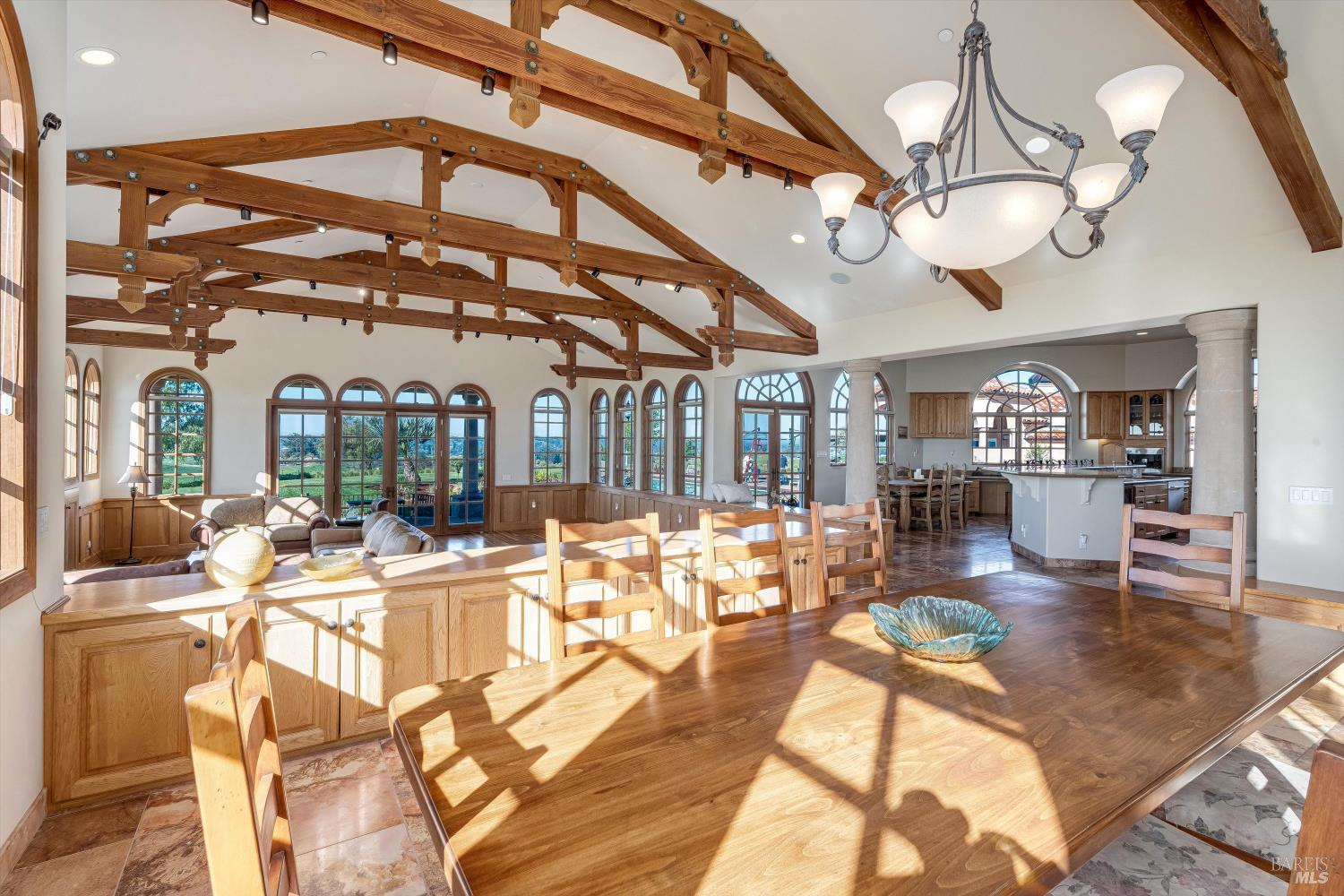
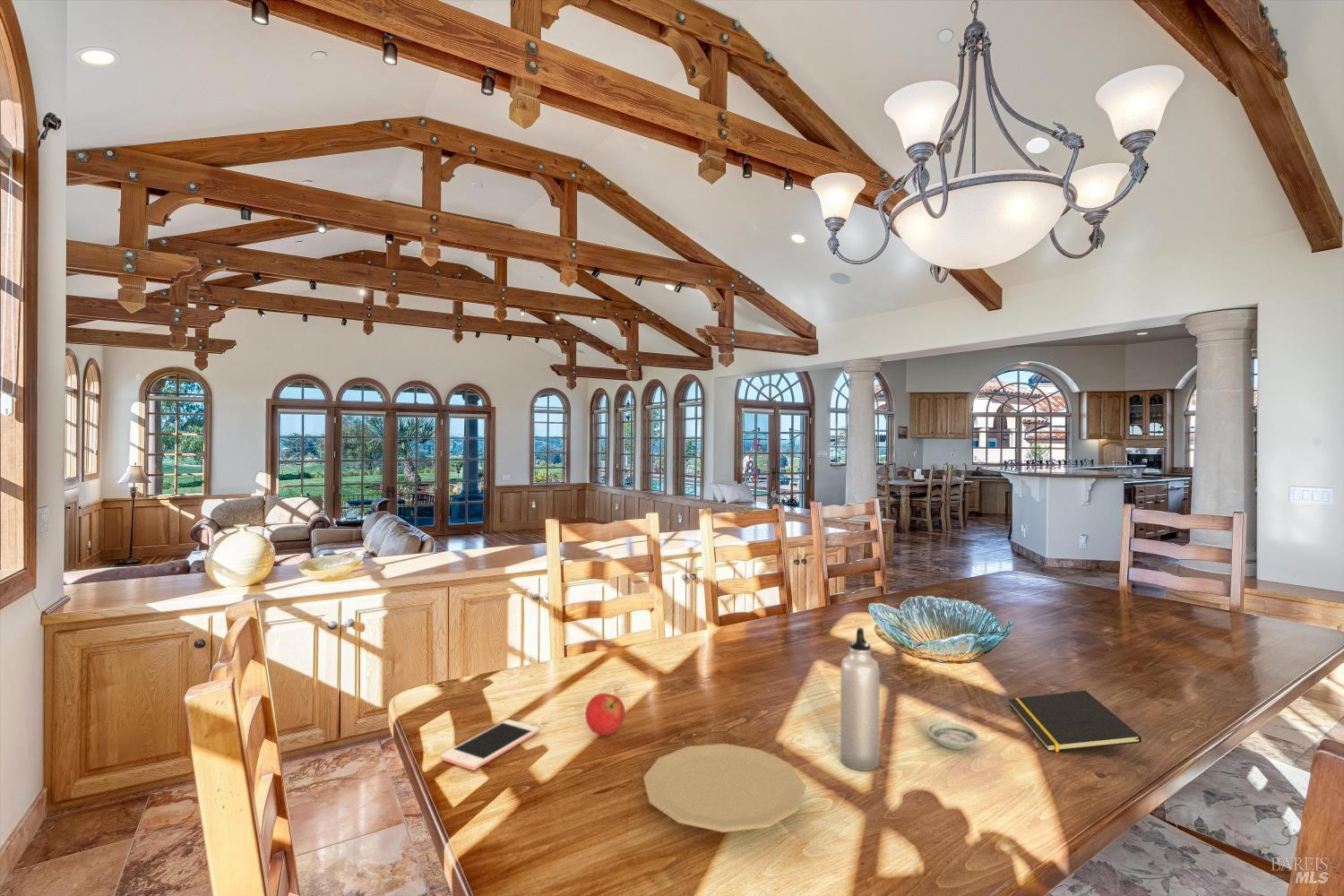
+ notepad [1007,690,1142,753]
+ fruit [584,693,626,737]
+ water bottle [840,626,881,771]
+ plate [642,743,806,833]
+ cell phone [440,719,540,771]
+ saucer [925,720,980,751]
